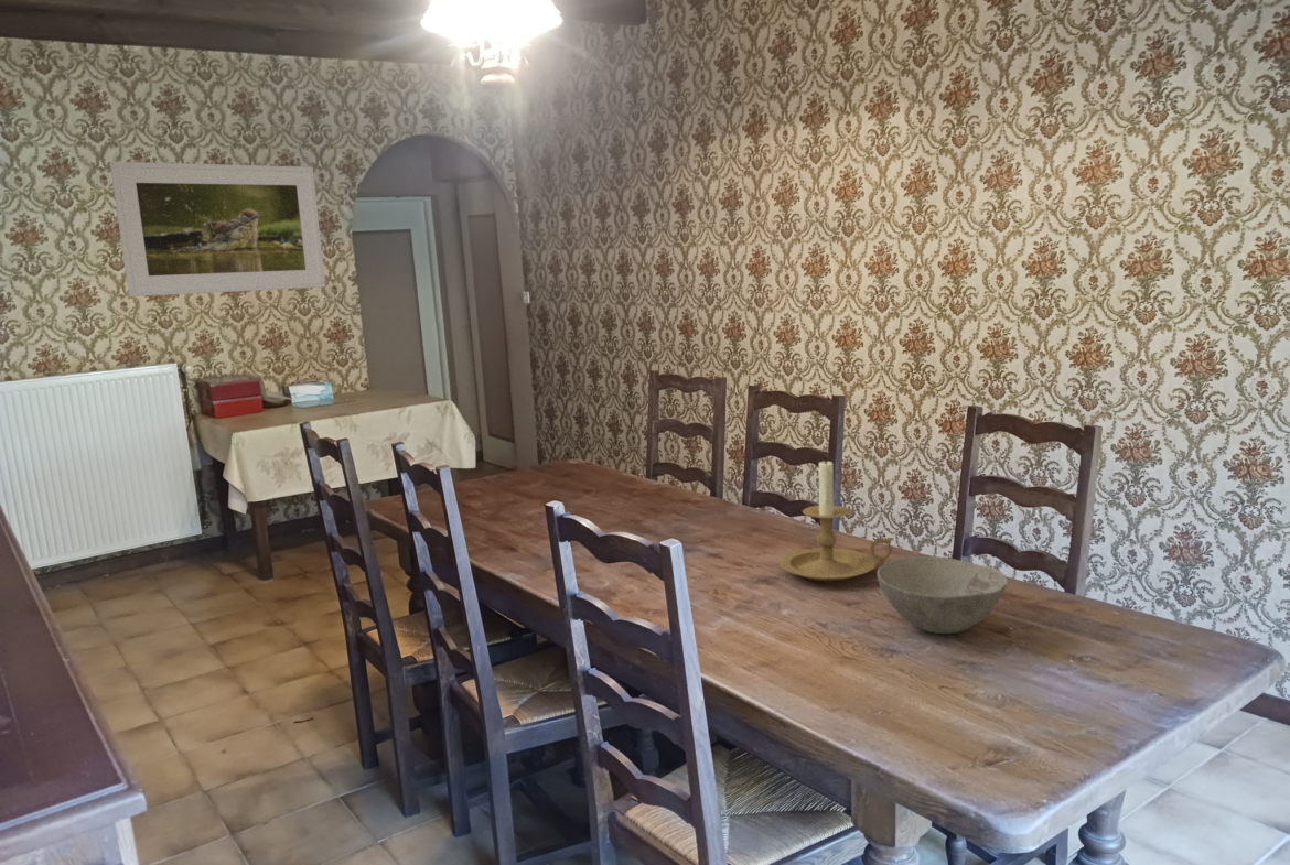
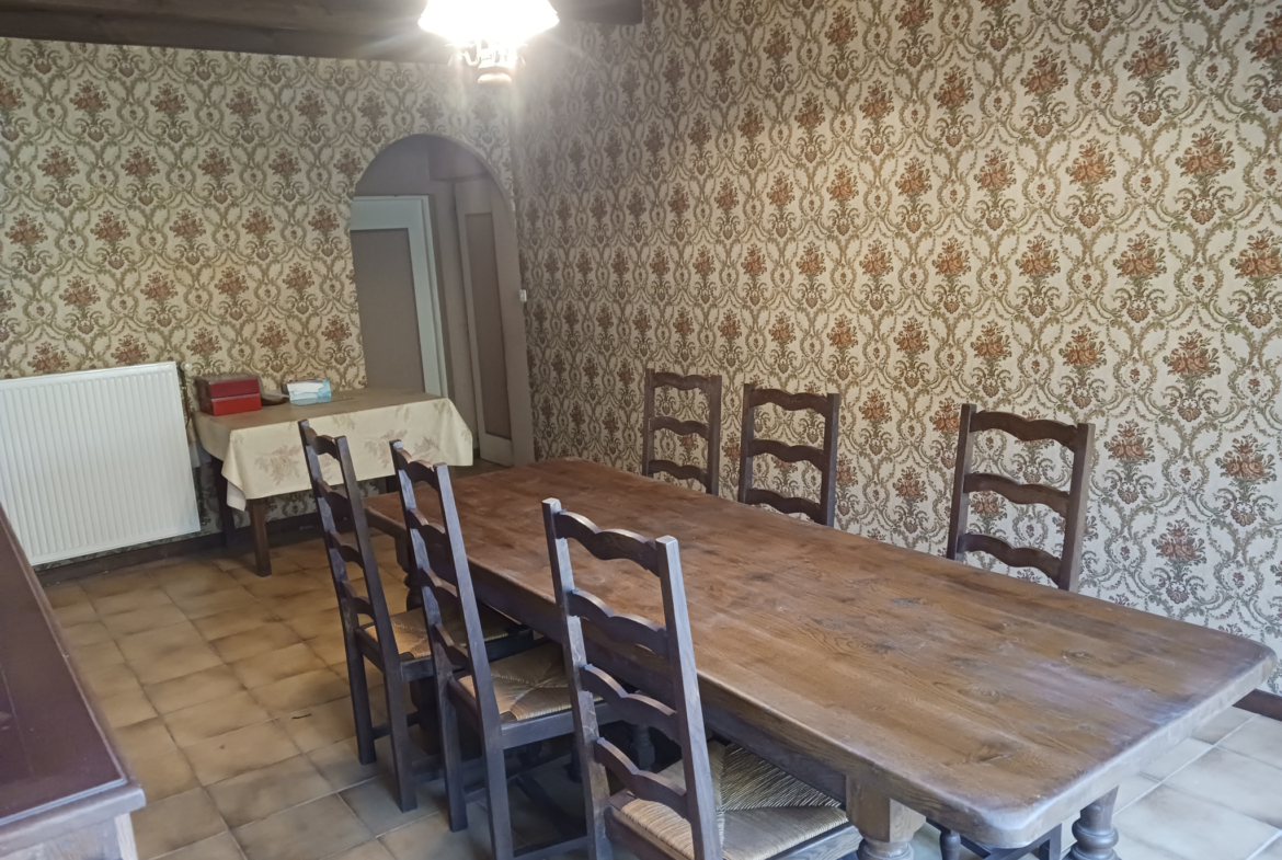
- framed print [109,161,326,298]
- candle holder [777,456,895,583]
- bowl [875,555,1009,635]
